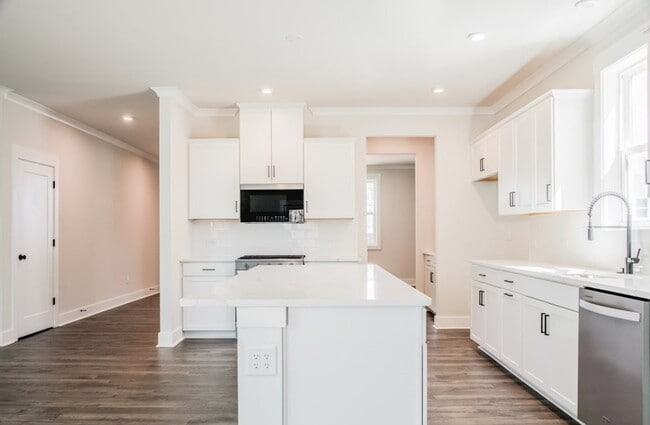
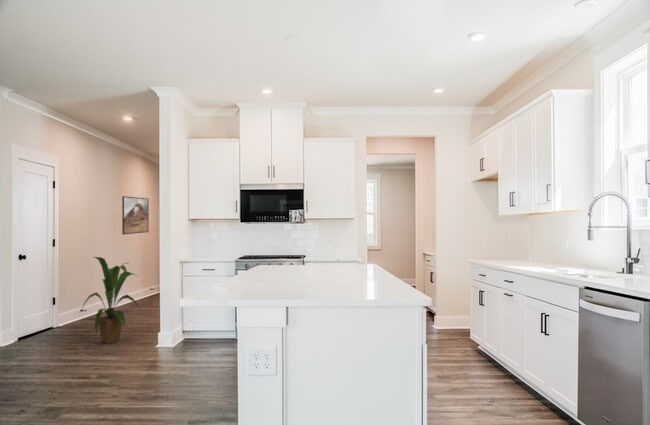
+ house plant [80,256,144,345]
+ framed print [121,195,150,235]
